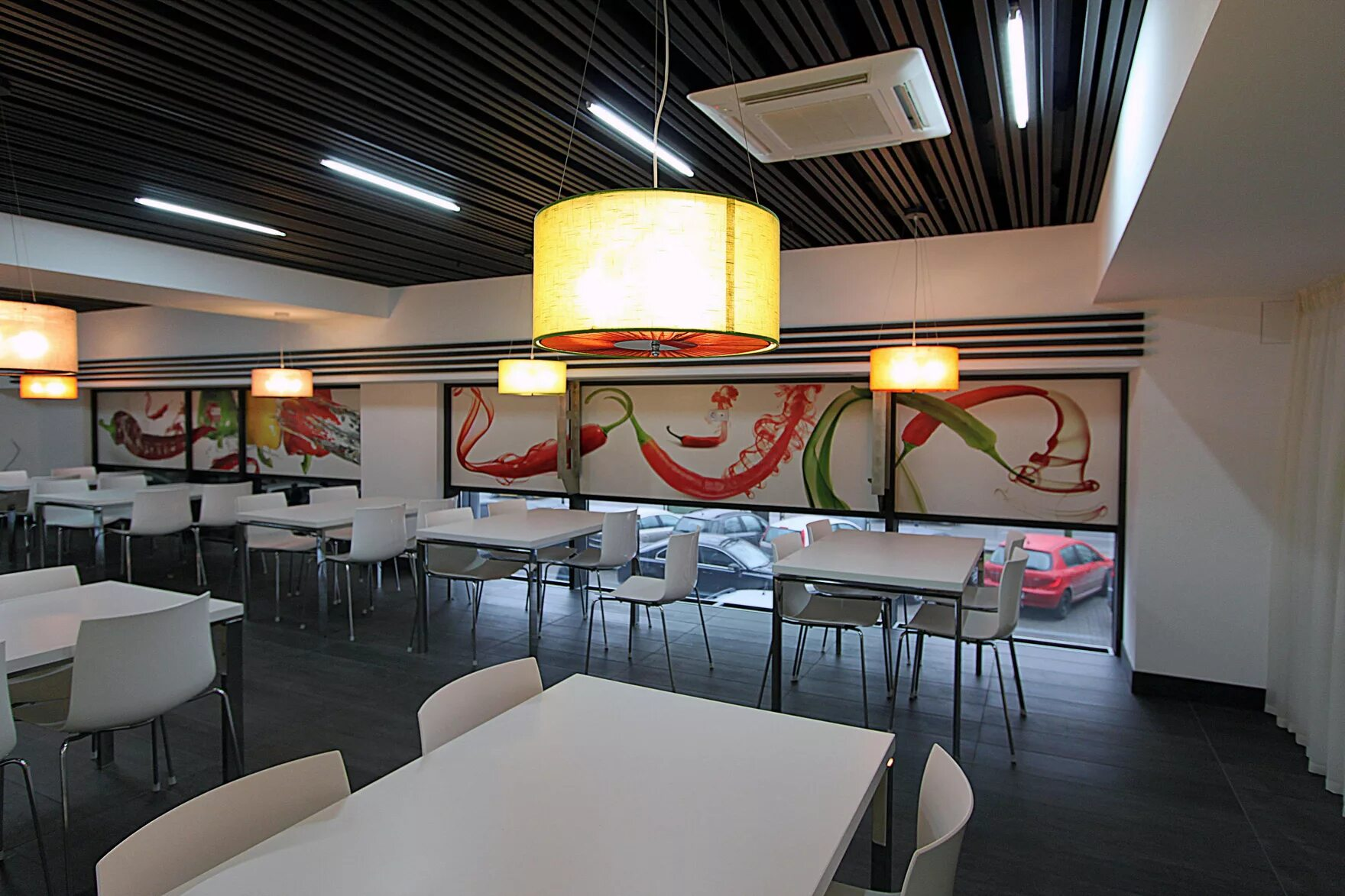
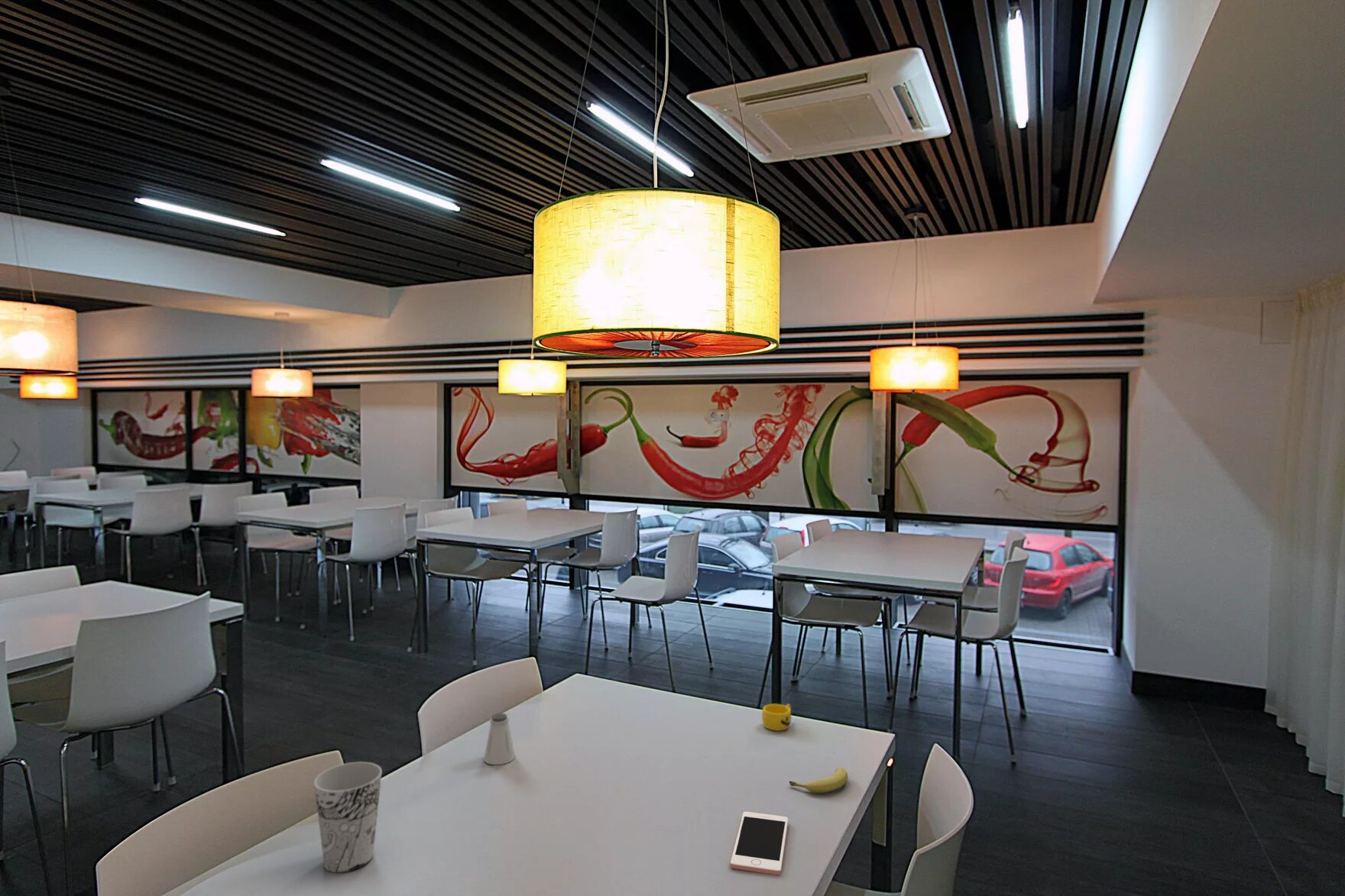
+ cell phone [730,811,789,875]
+ saltshaker [483,713,516,766]
+ cup [313,762,383,874]
+ cup [761,704,792,732]
+ fruit [789,767,848,794]
